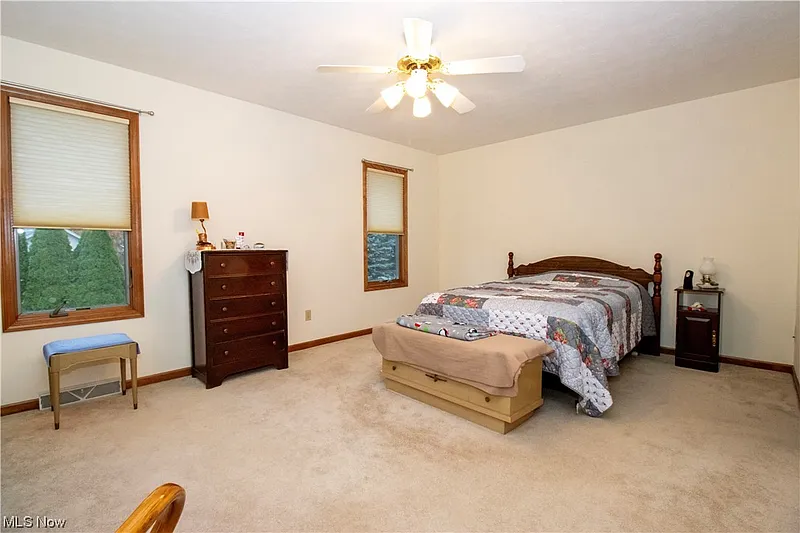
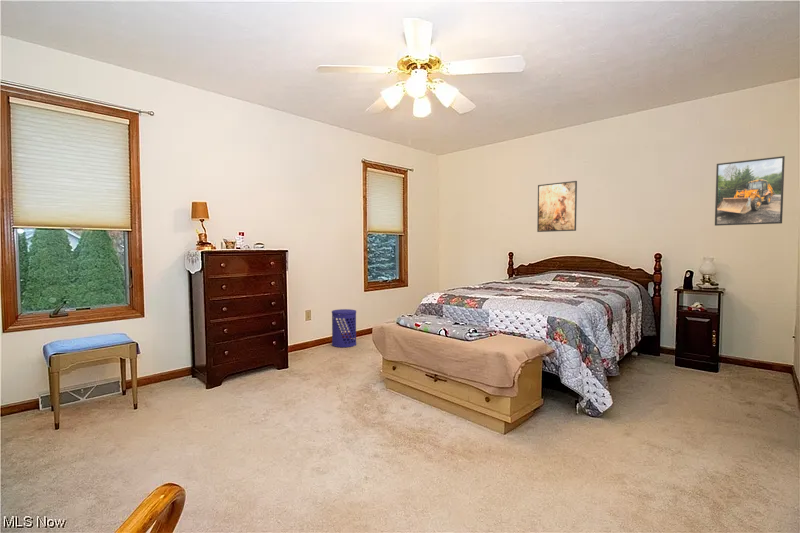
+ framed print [714,155,786,227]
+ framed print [536,180,578,233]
+ waste bin [331,308,357,348]
